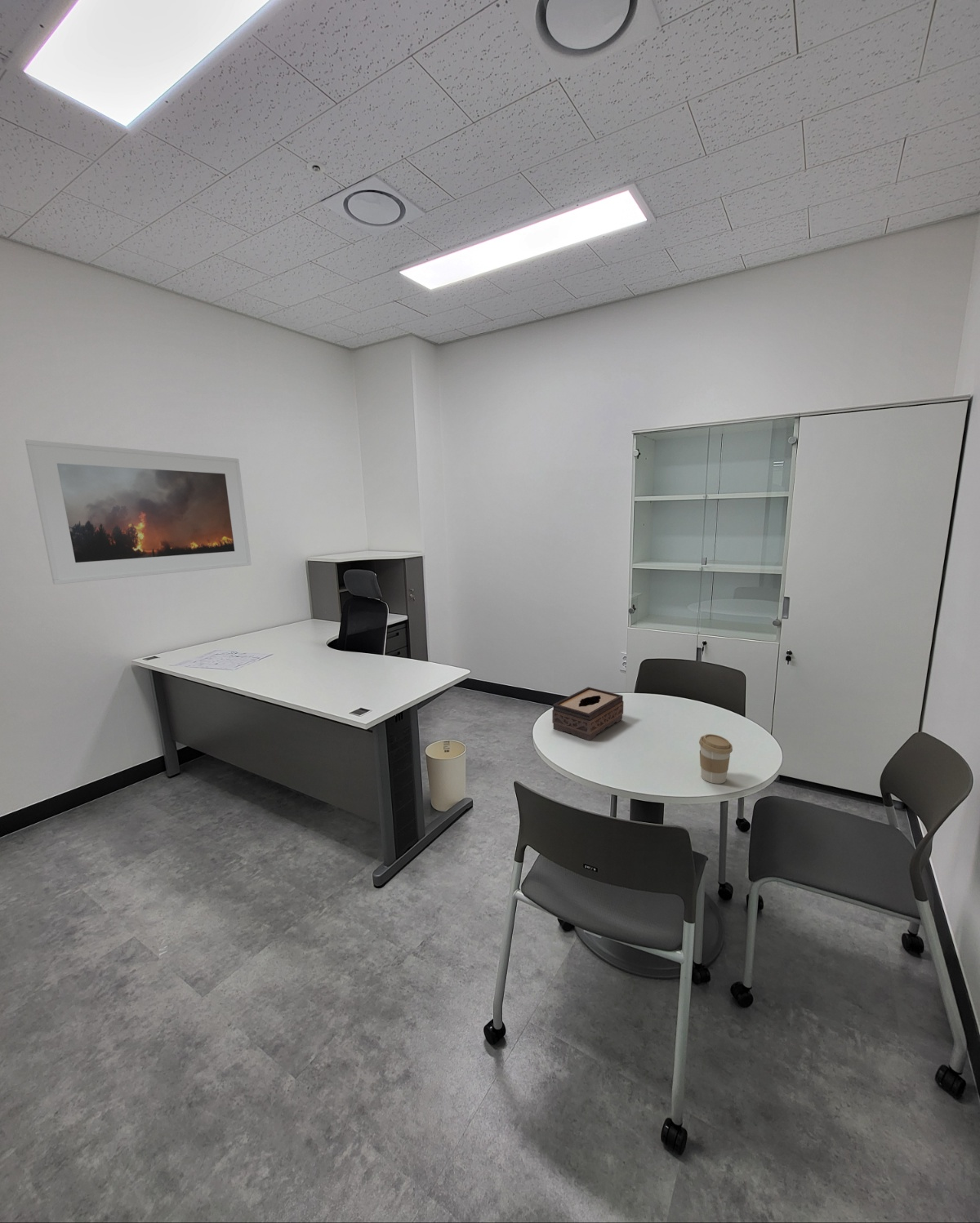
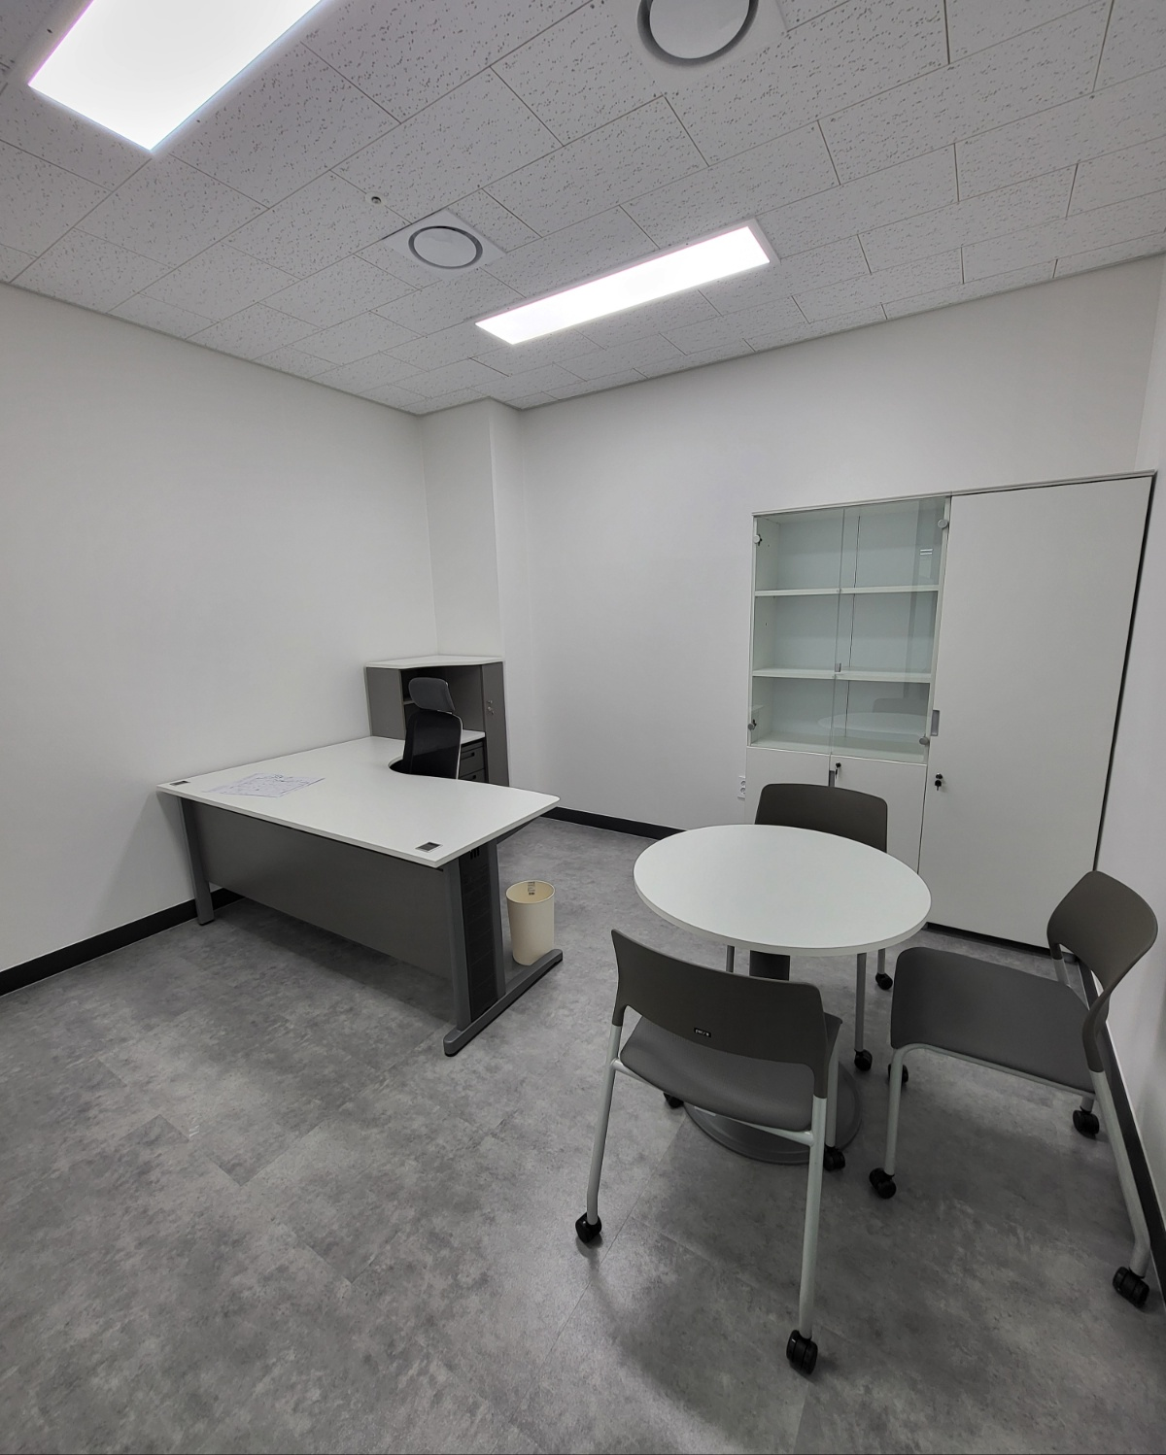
- coffee cup [698,733,733,785]
- tissue box [551,687,625,741]
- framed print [25,439,252,585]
